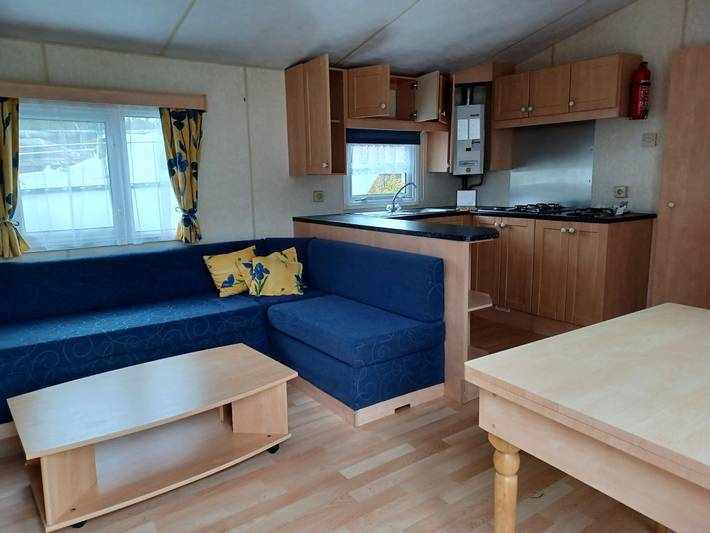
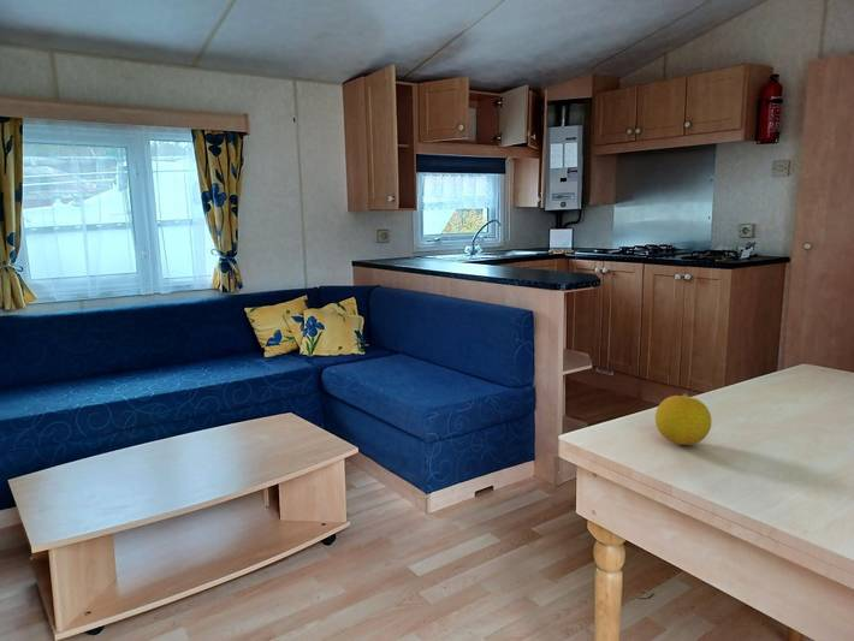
+ fruit [654,392,712,446]
